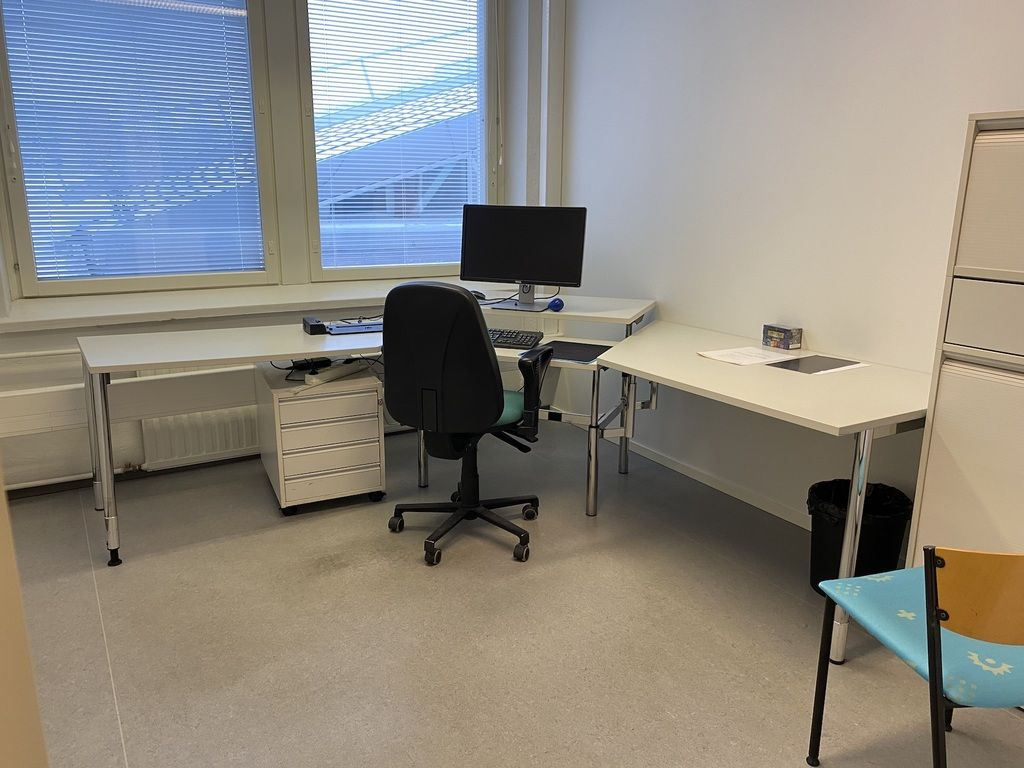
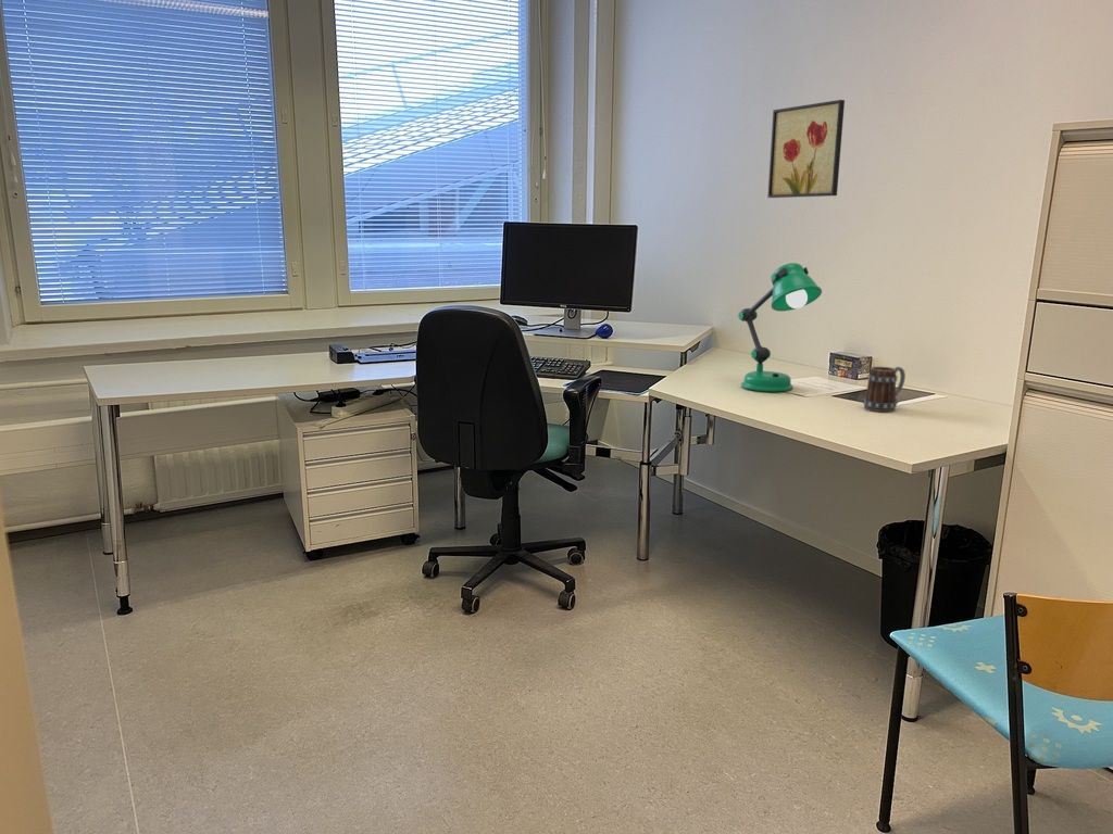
+ mug [862,366,906,413]
+ wall art [766,99,846,199]
+ desk lamp [737,262,823,393]
